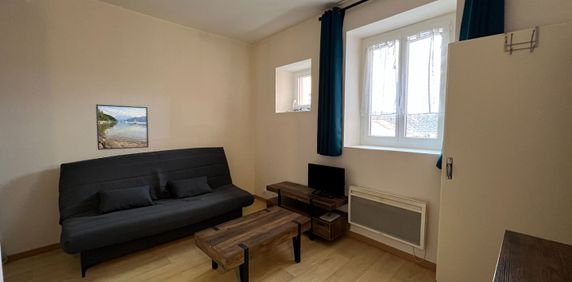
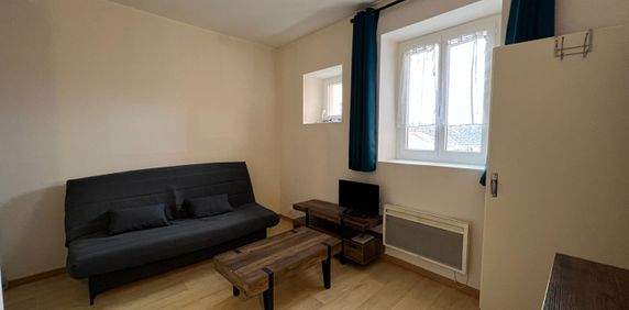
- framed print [95,103,150,151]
